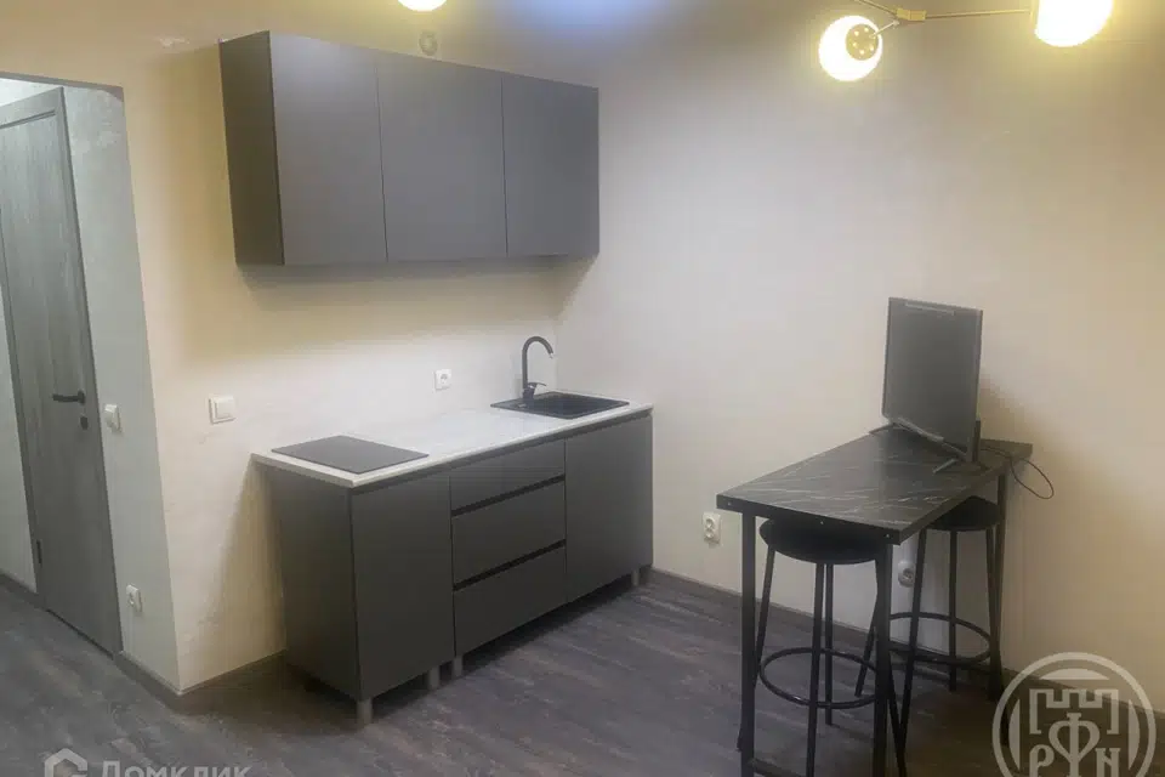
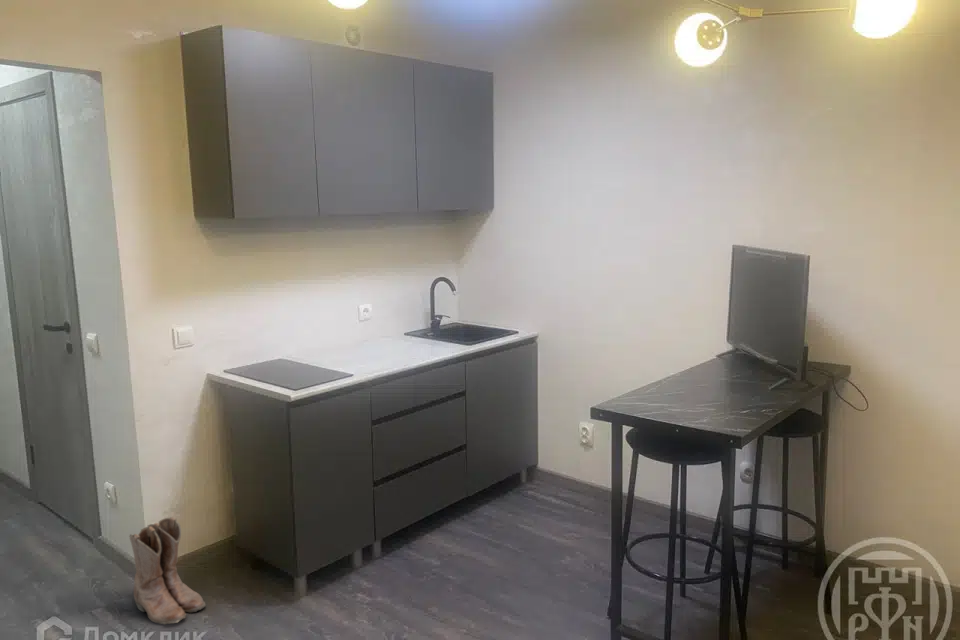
+ boots [129,516,207,626]
